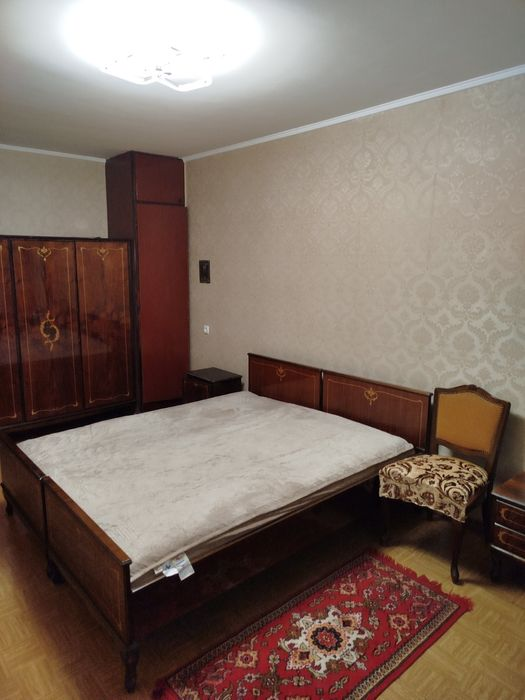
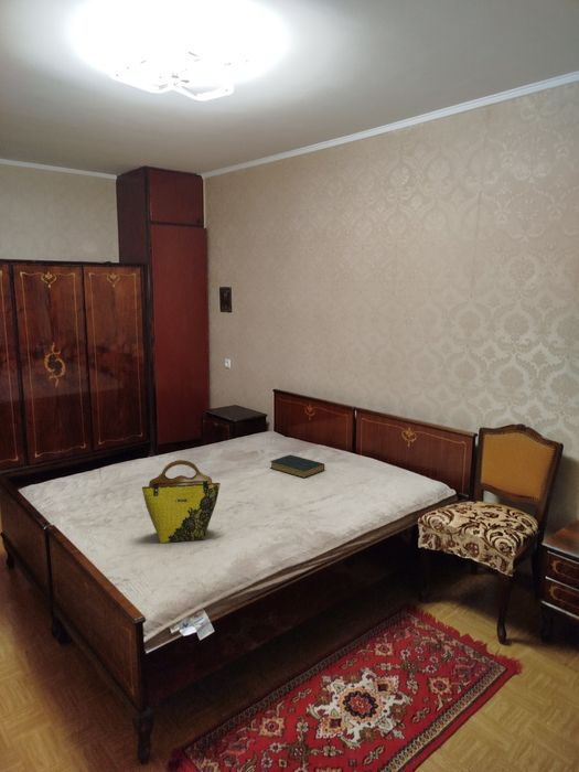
+ hardback book [269,453,325,479]
+ tote bag [141,459,222,544]
